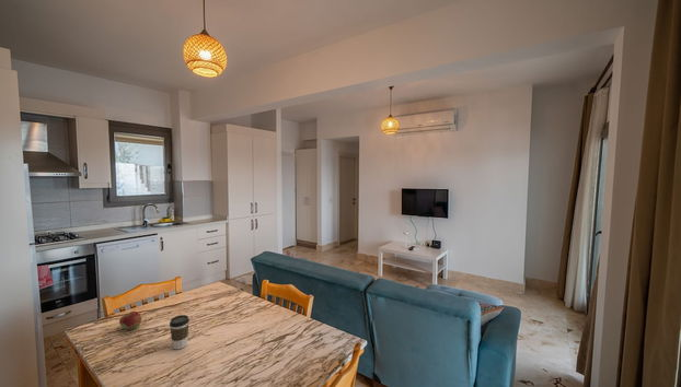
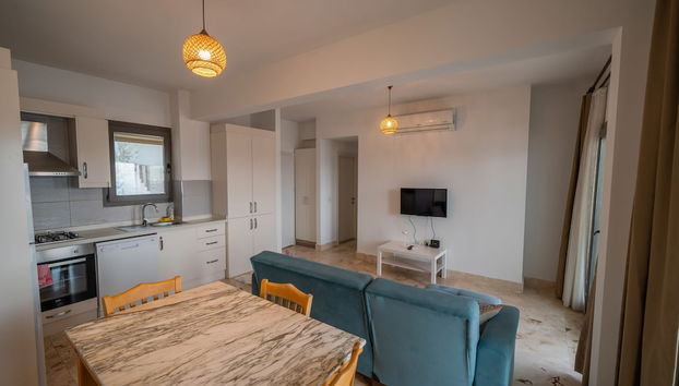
- fruit [118,310,142,330]
- coffee cup [169,314,191,350]
